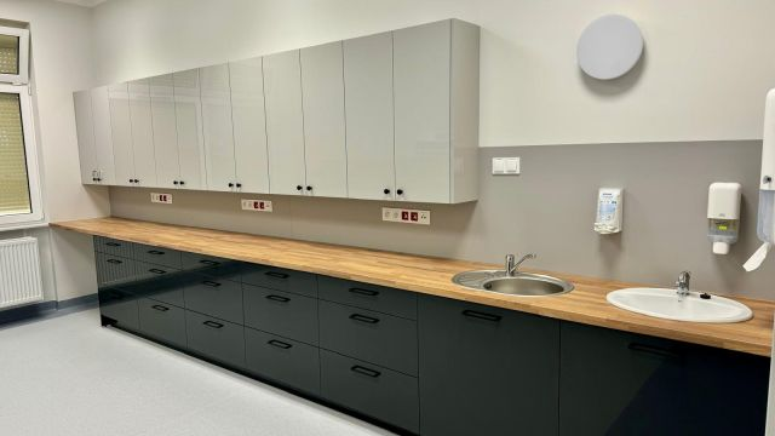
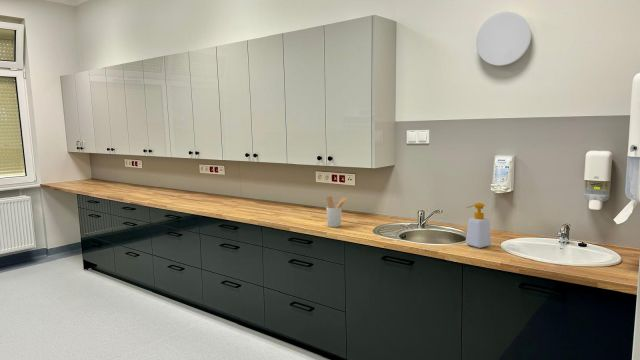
+ utensil holder [325,195,348,228]
+ soap bottle [465,202,492,249]
